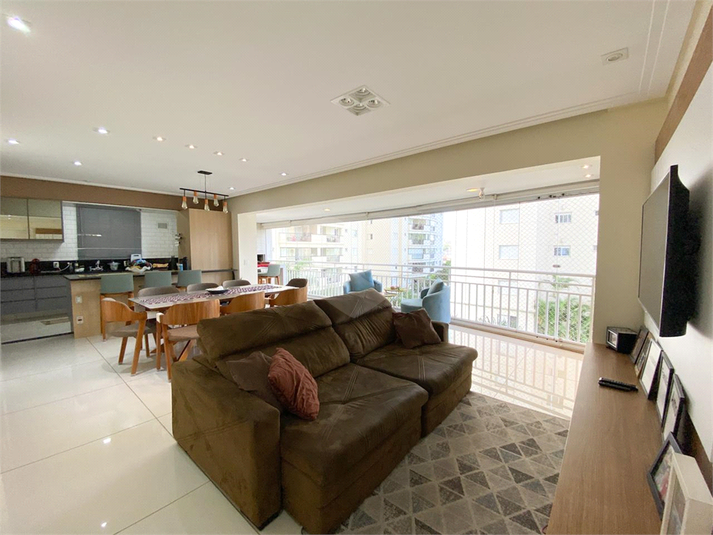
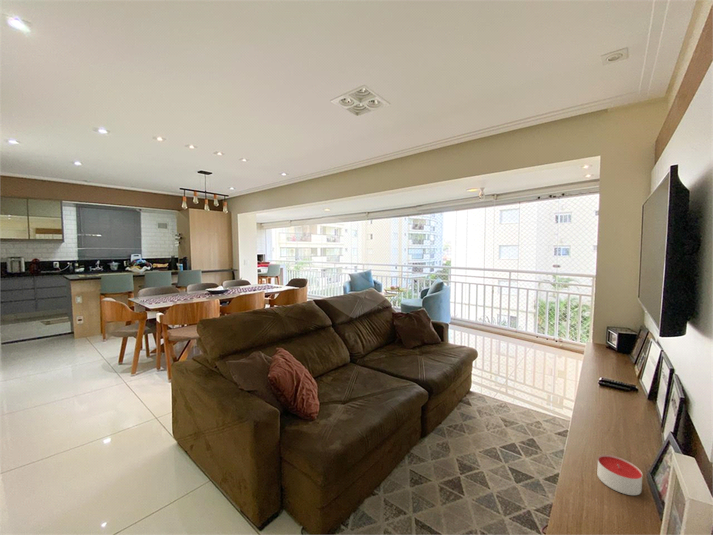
+ candle [596,454,643,496]
